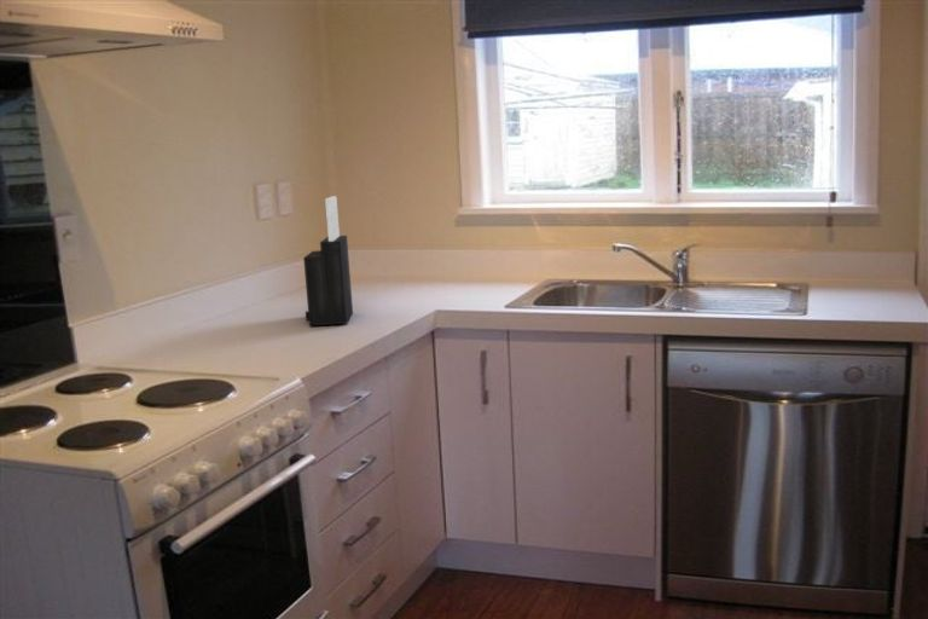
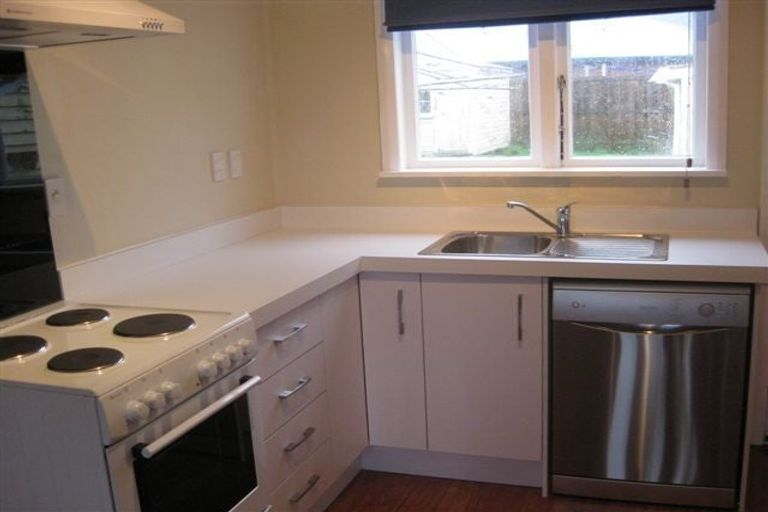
- knife block [302,195,354,328]
